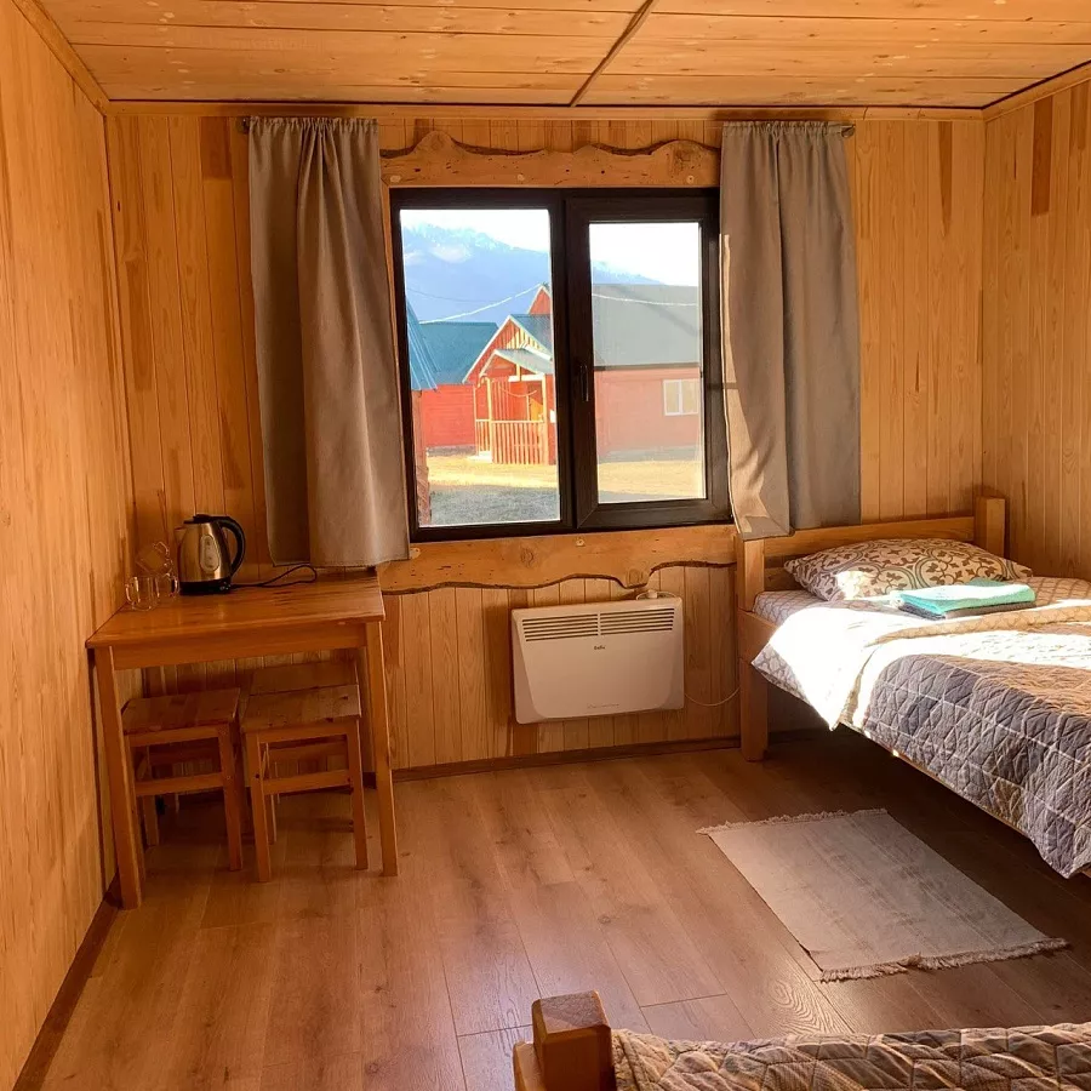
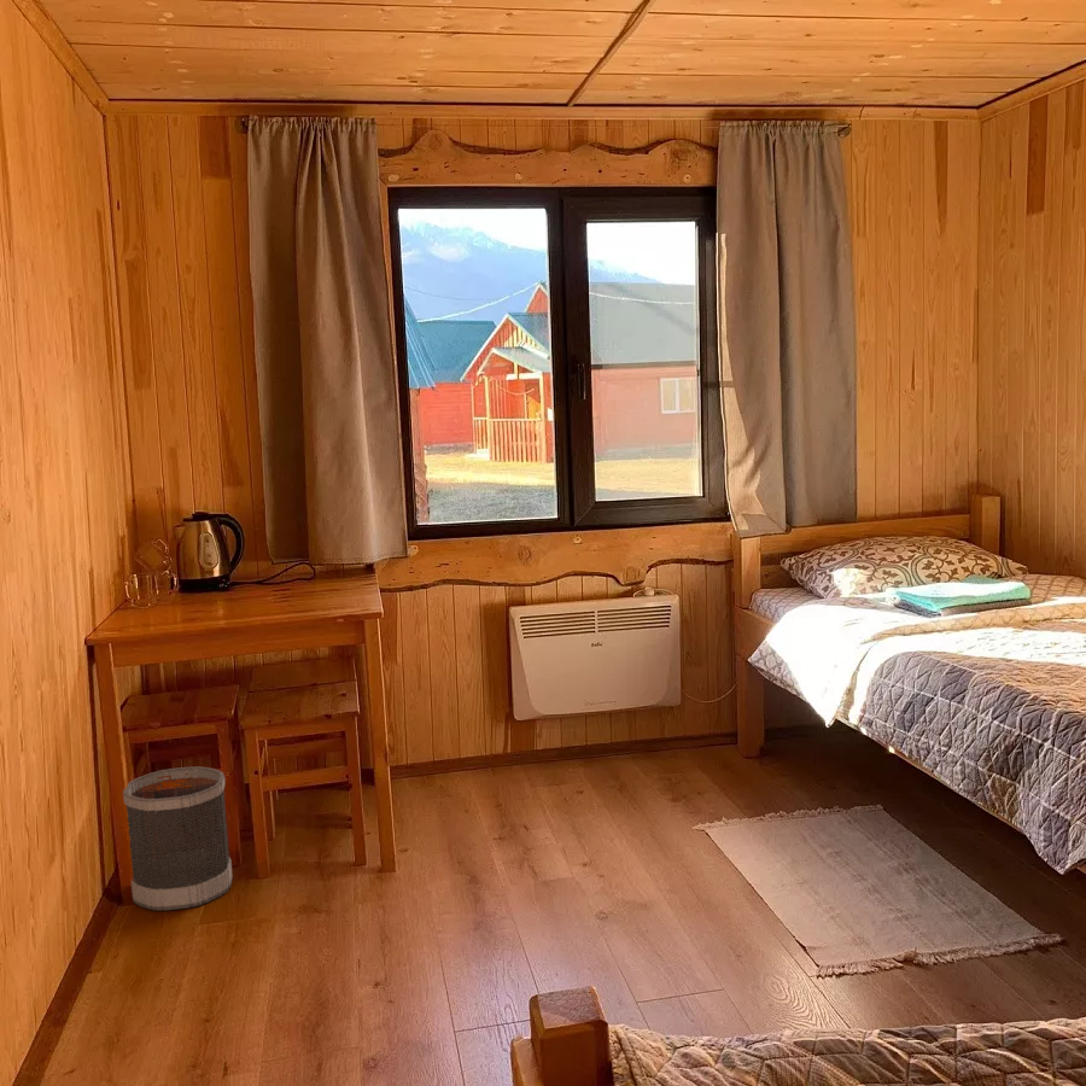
+ wastebasket [122,765,234,912]
